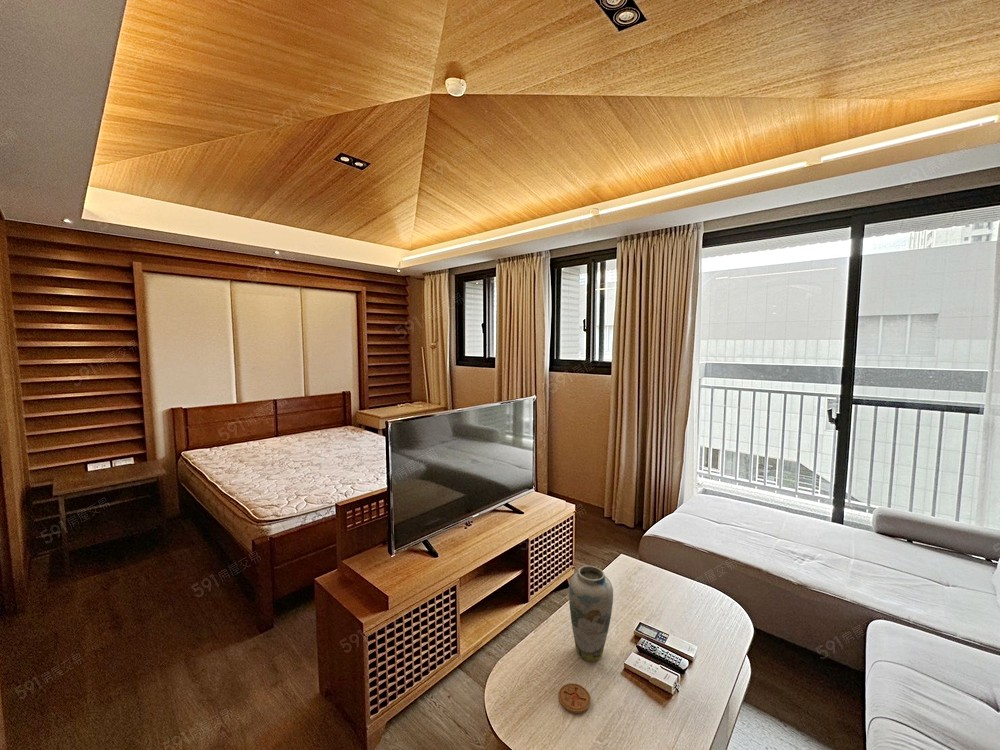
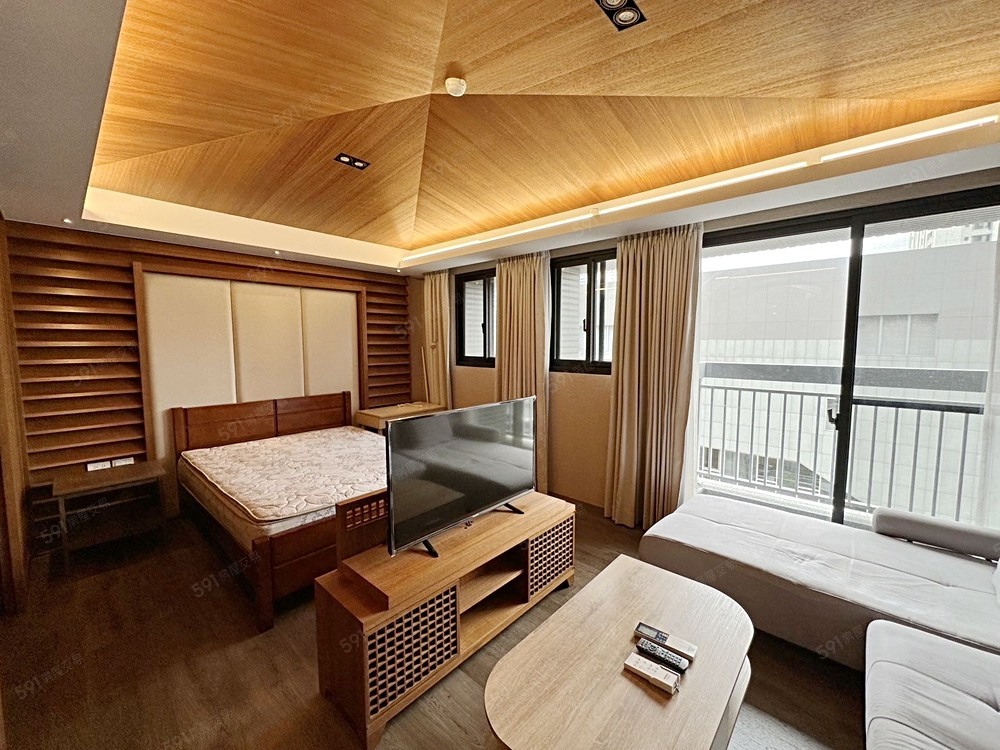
- coaster [557,682,592,714]
- vase [568,565,614,663]
